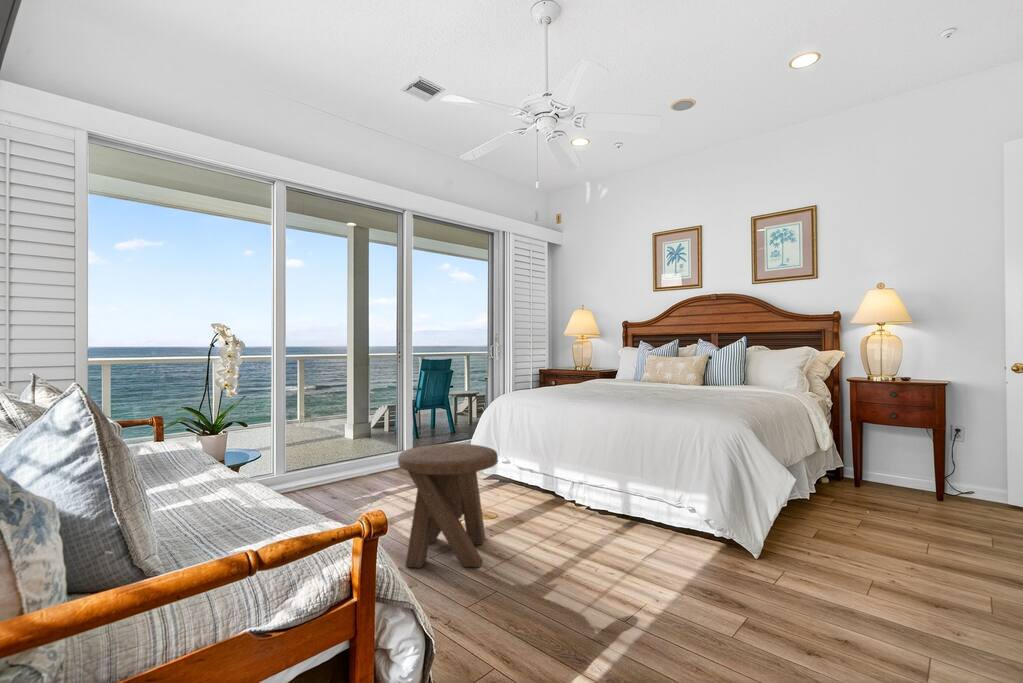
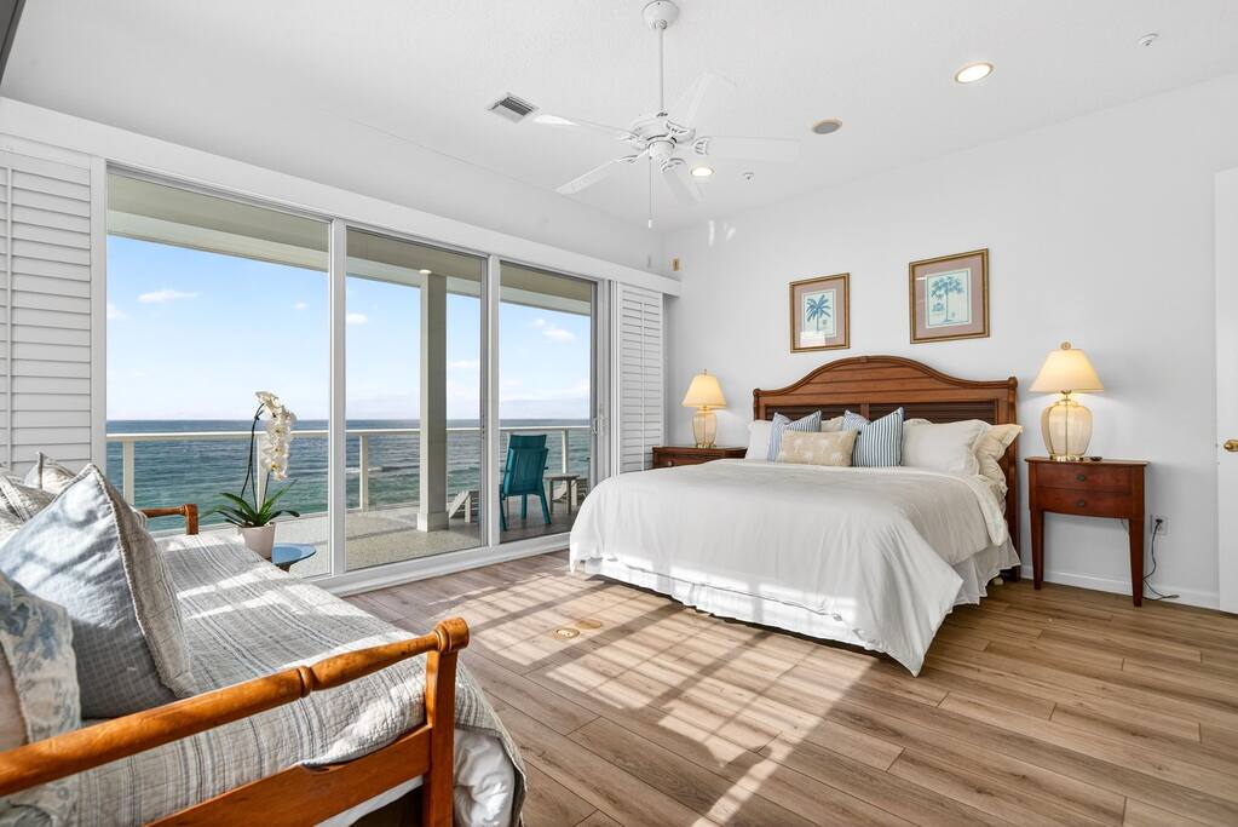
- music stool [397,443,499,569]
